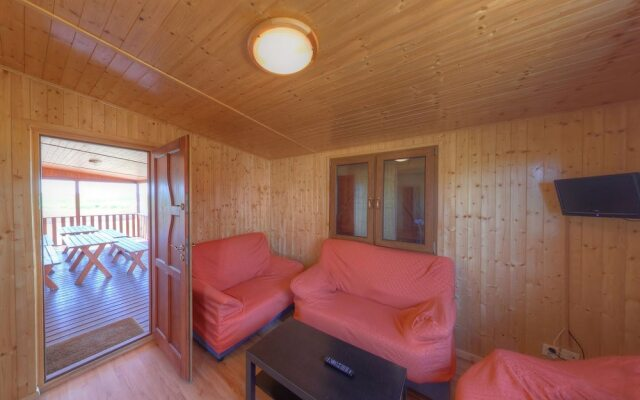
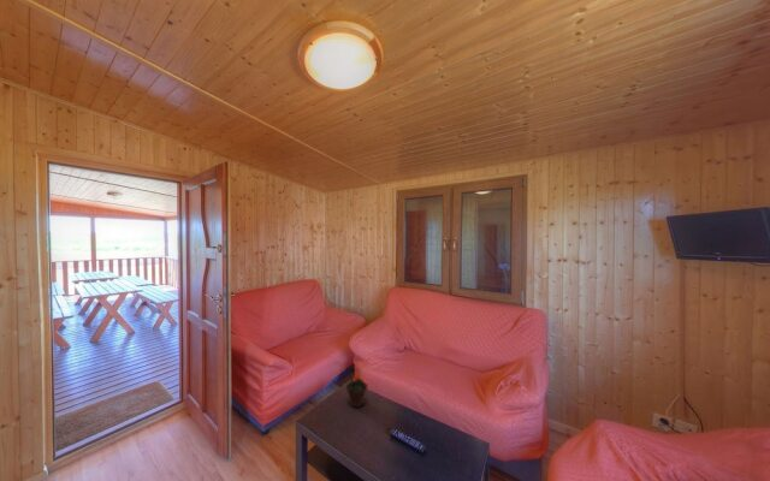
+ succulent plant [345,370,369,408]
